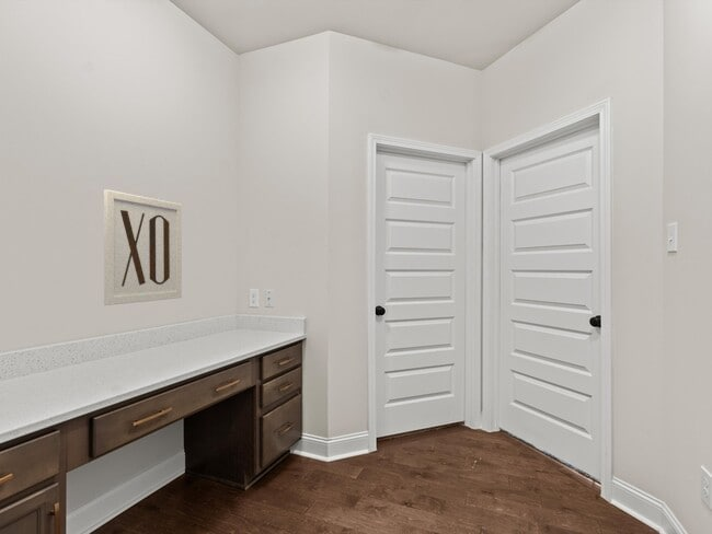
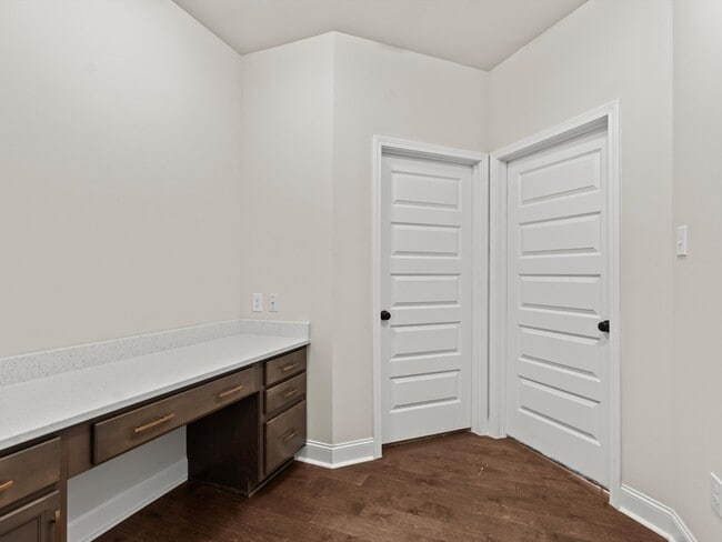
- wall art [103,188,183,306]
